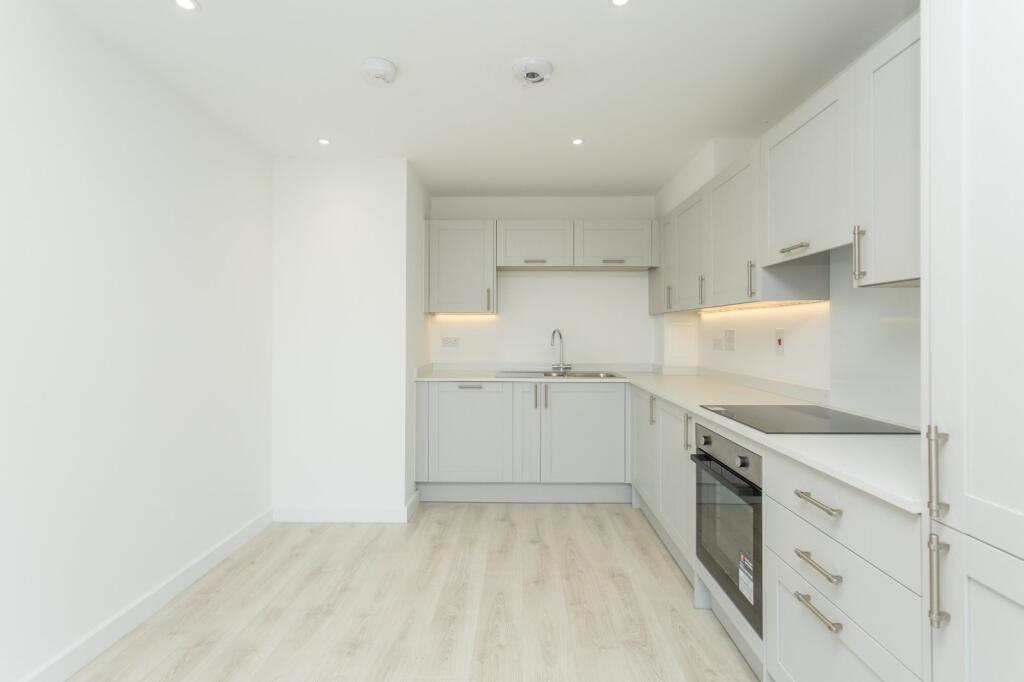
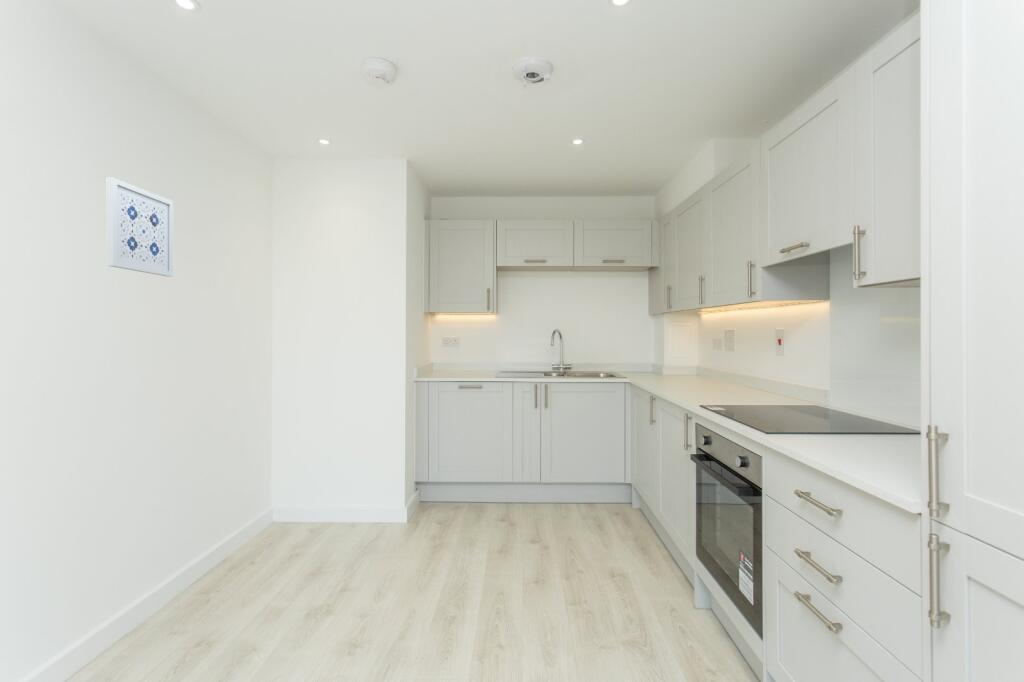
+ wall art [106,177,174,278]
